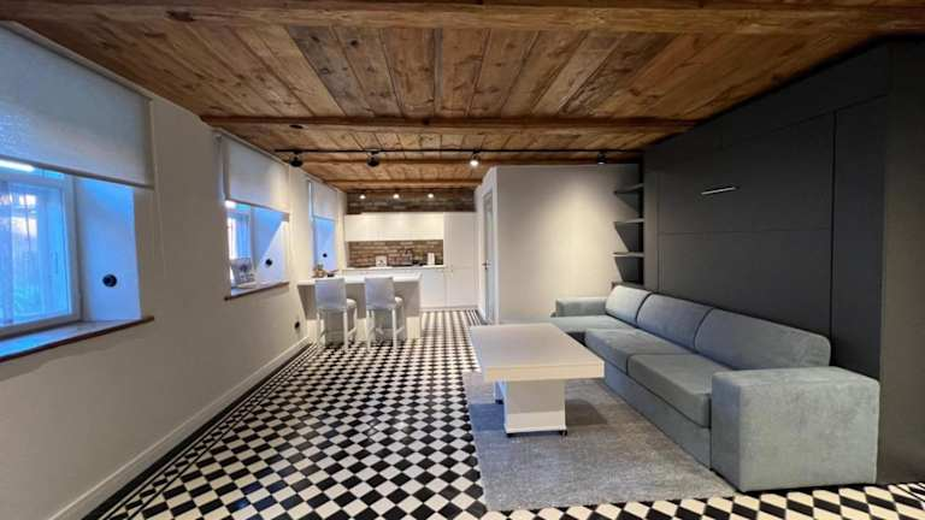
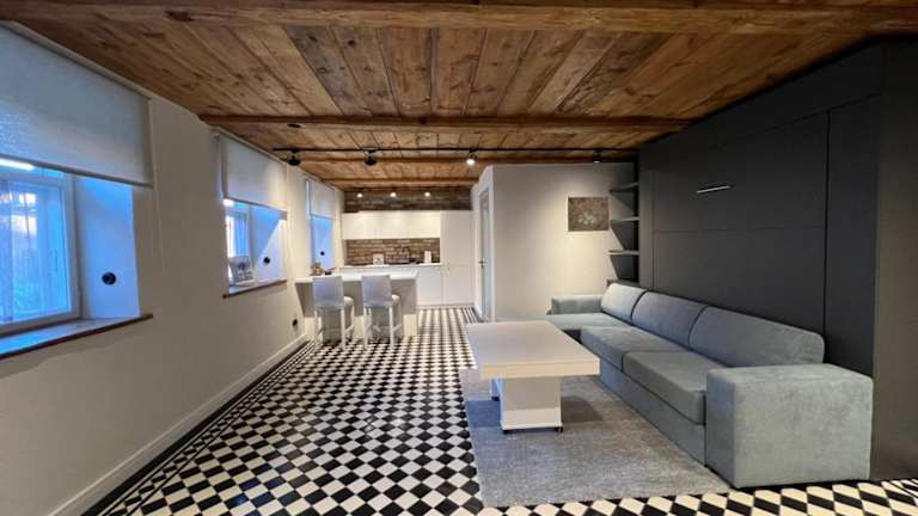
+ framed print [565,195,611,233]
